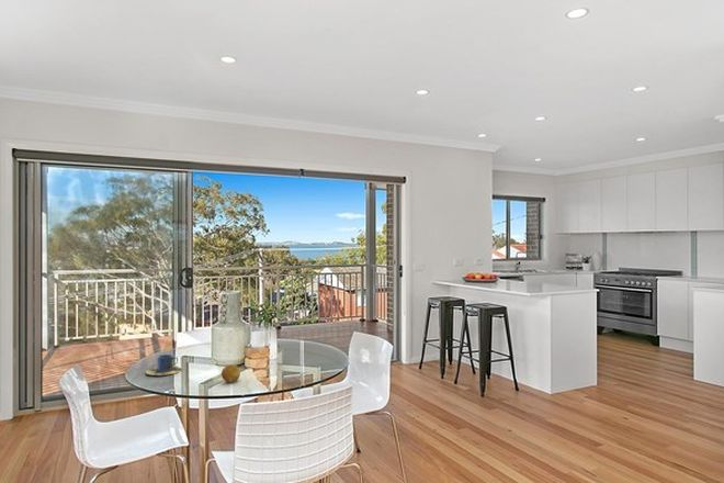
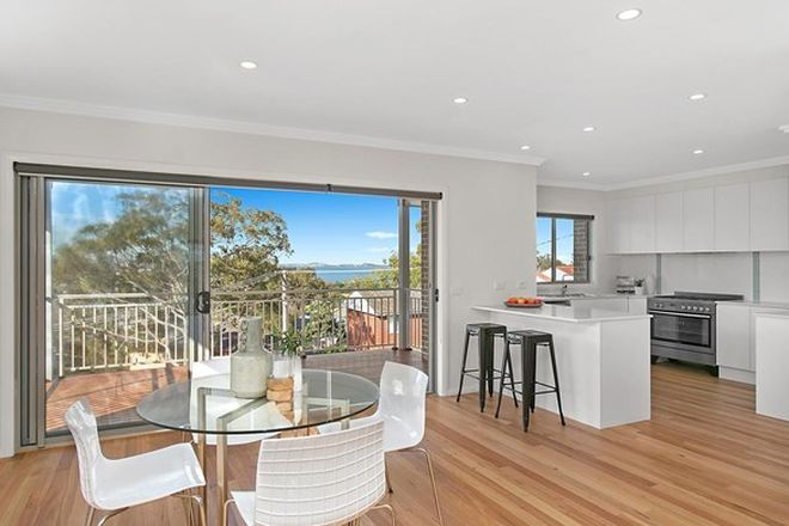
- cup [145,353,183,377]
- fruit [220,363,241,383]
